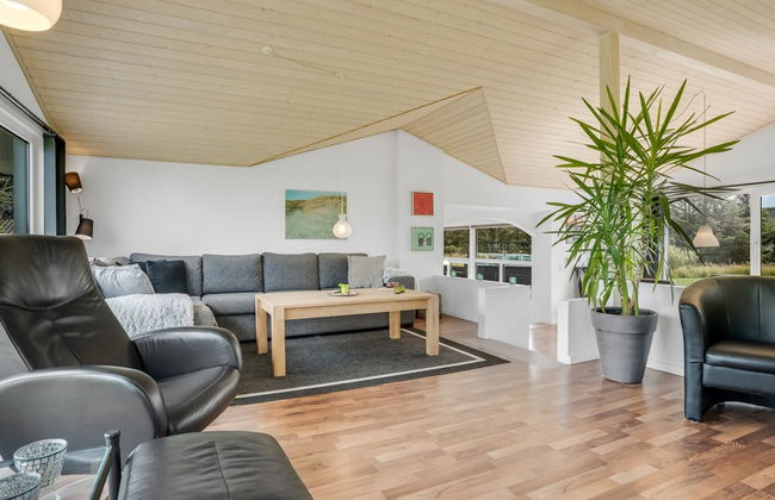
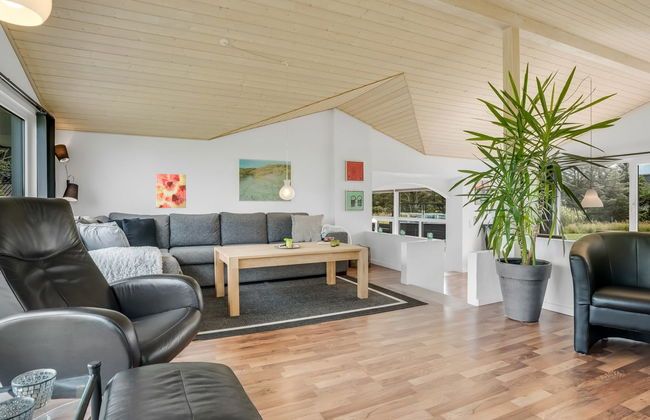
+ wall art [156,173,187,209]
